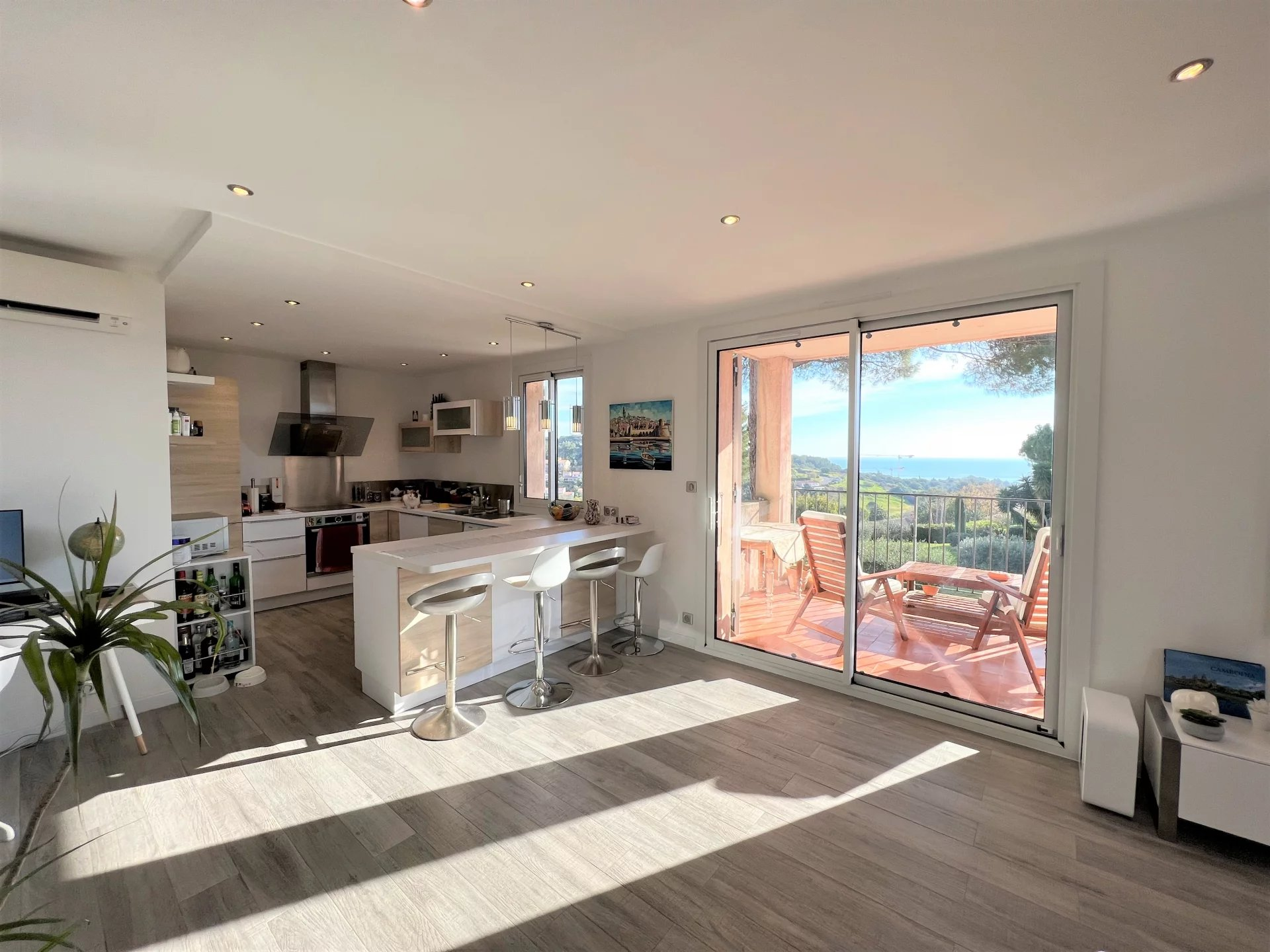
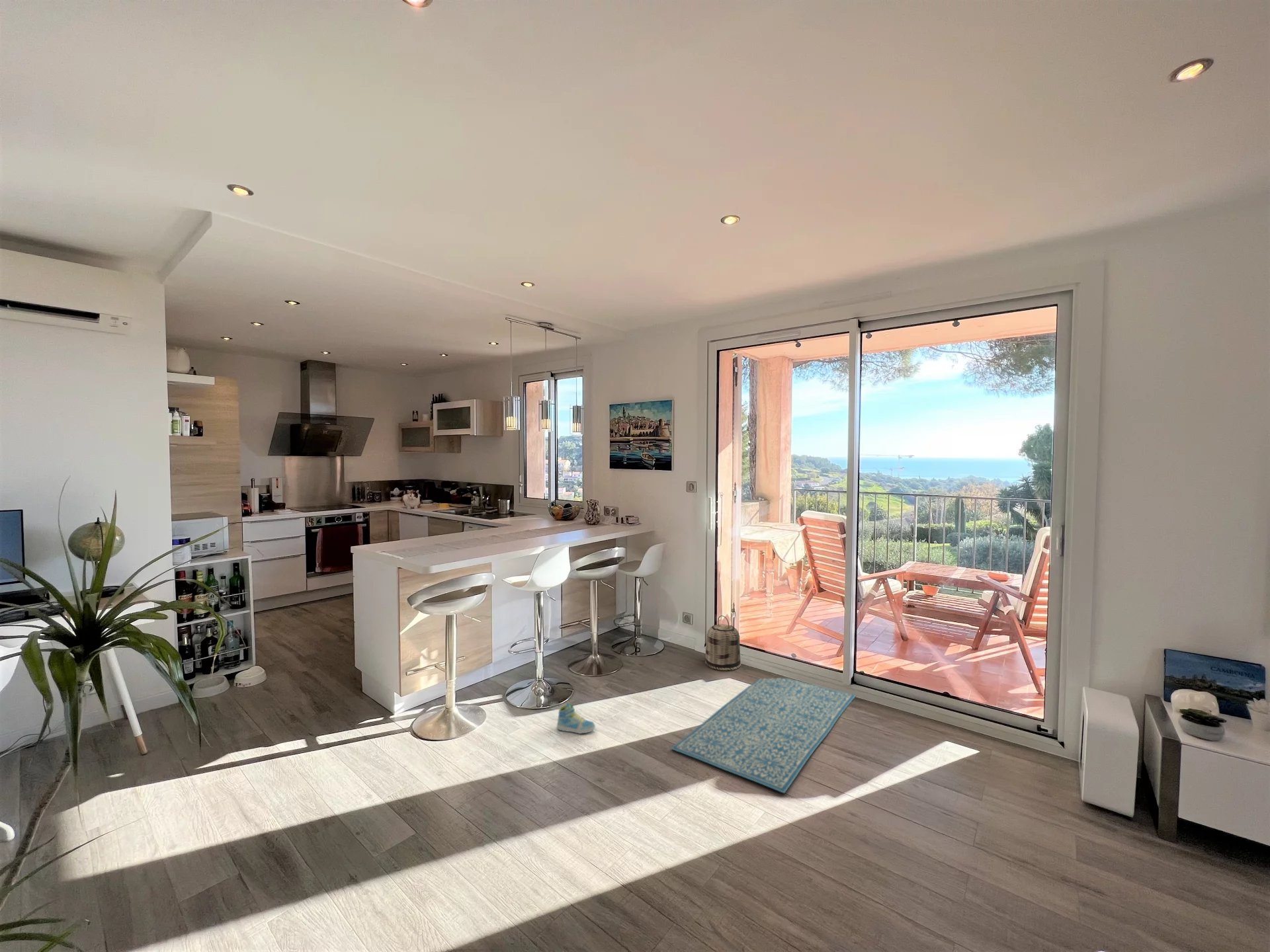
+ sneaker [556,703,596,734]
+ basket [704,615,741,671]
+ rug [670,677,857,794]
